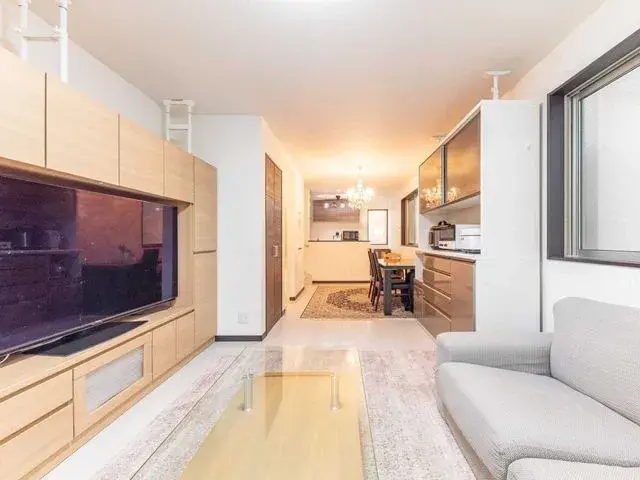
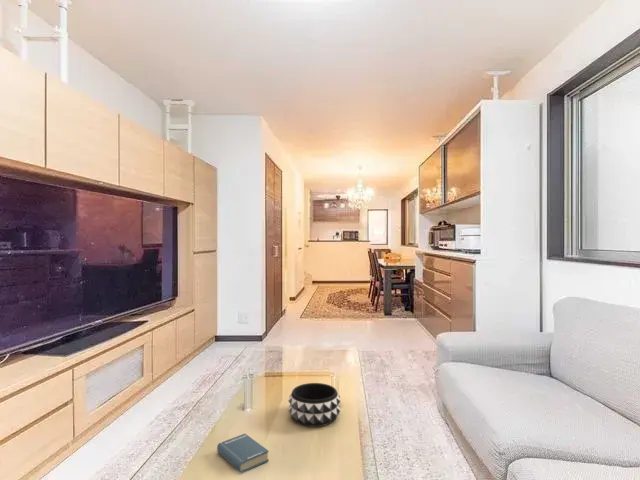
+ decorative bowl [287,382,341,428]
+ hardback book [216,433,269,474]
